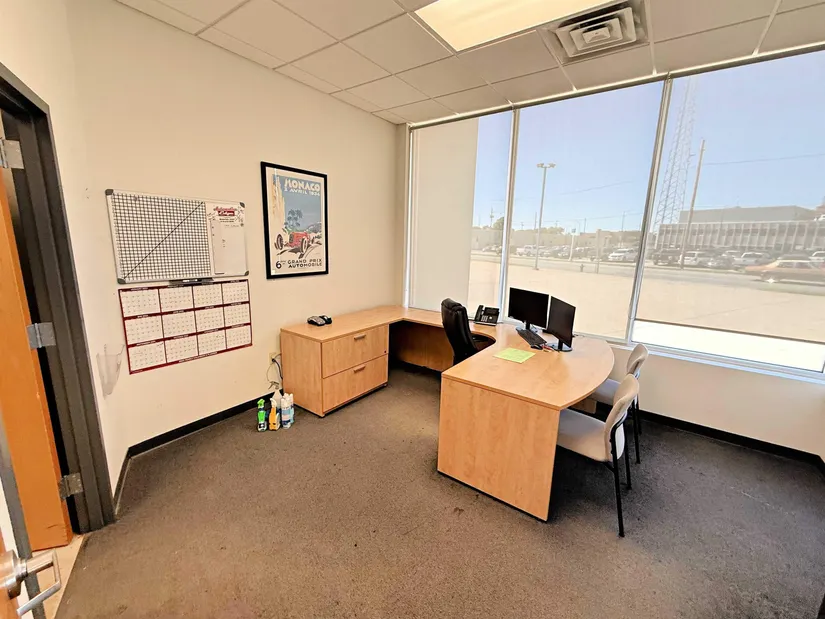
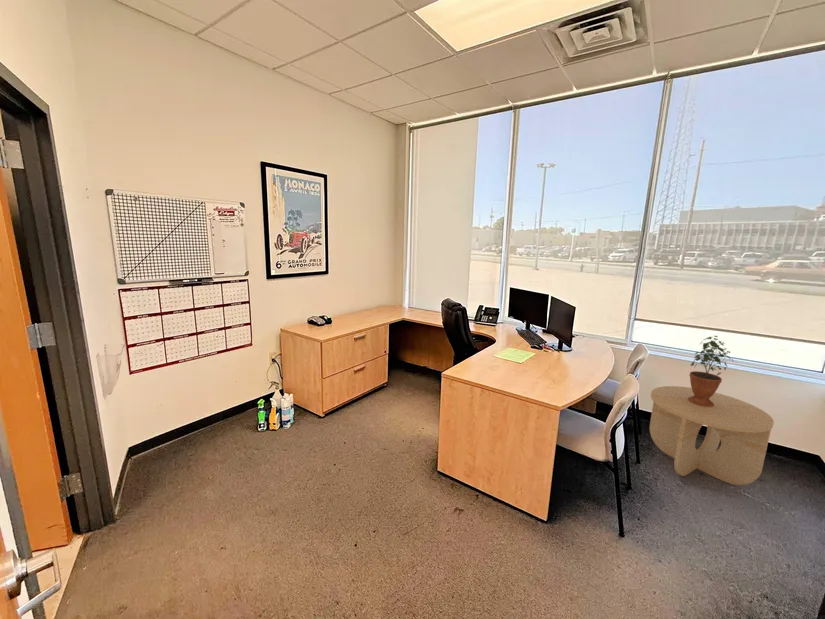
+ side table [649,385,775,486]
+ potted plant [688,335,735,407]
